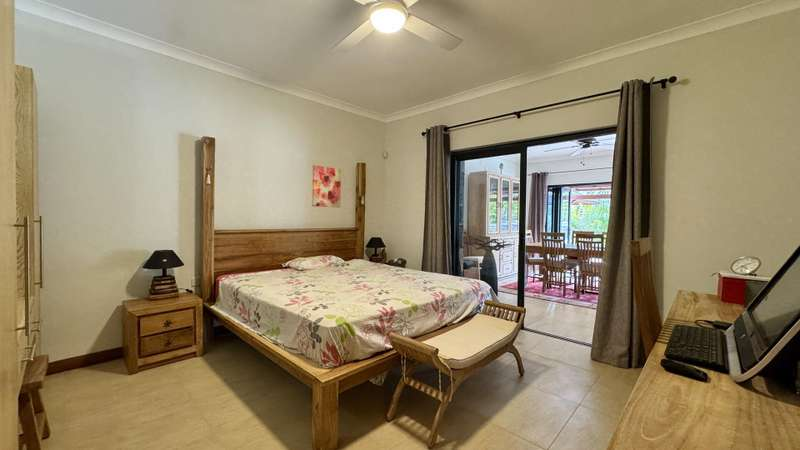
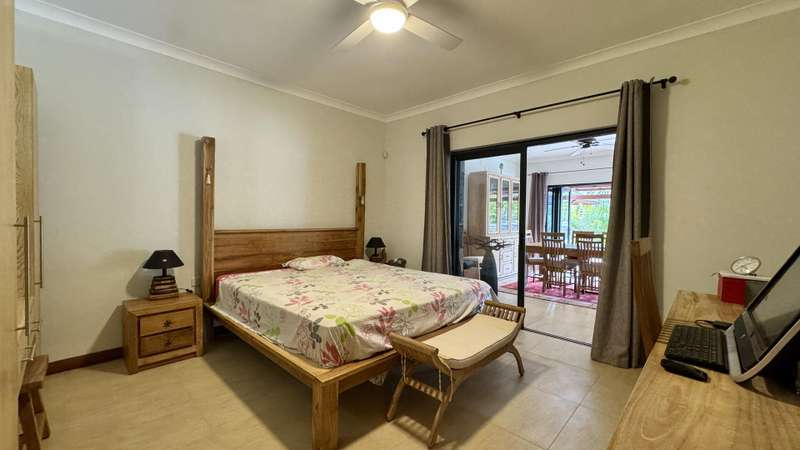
- wall art [311,164,342,209]
